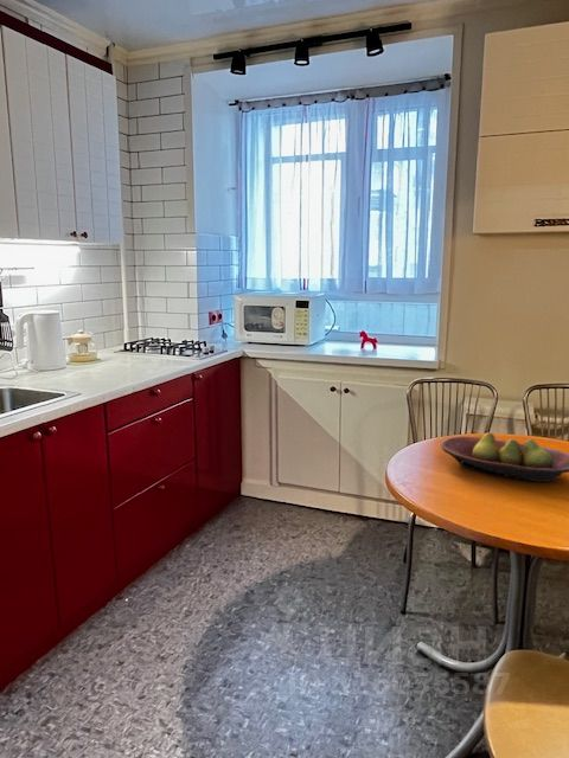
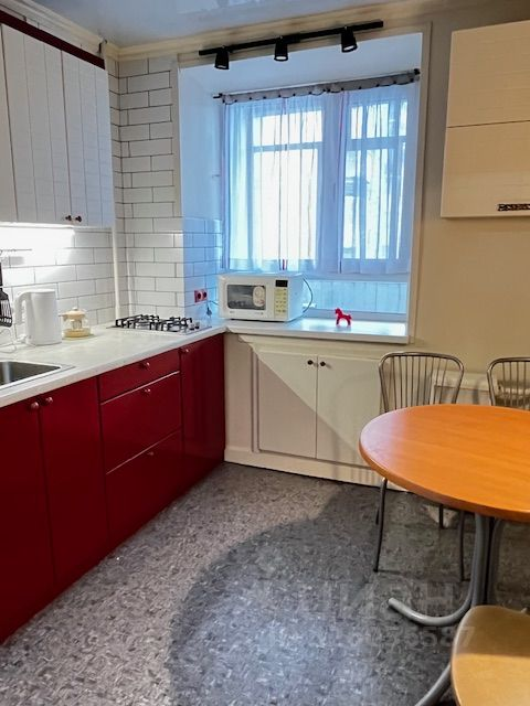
- fruit bowl [440,431,569,483]
